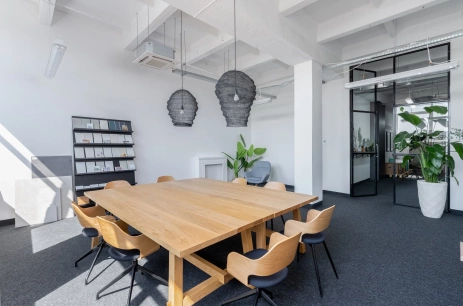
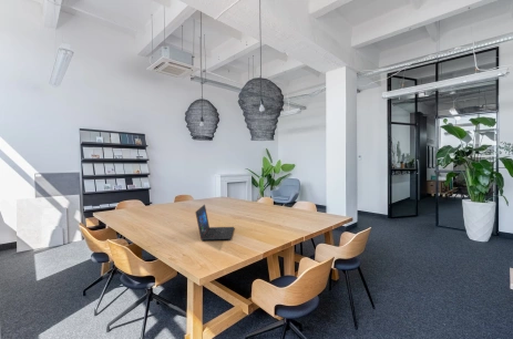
+ laptop [194,204,235,242]
